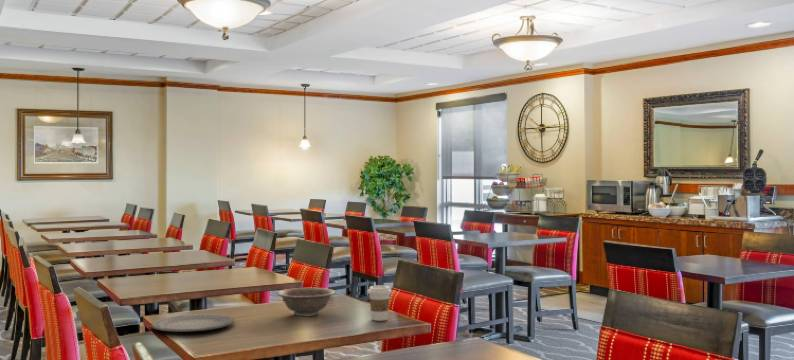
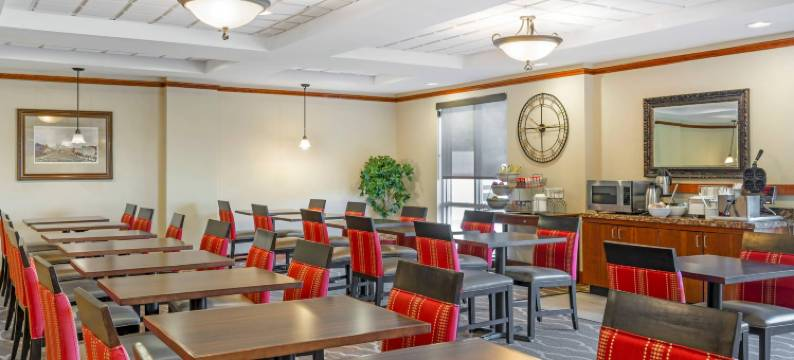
- coffee cup [367,284,392,322]
- decorative bowl [276,287,336,317]
- plate [150,313,235,333]
